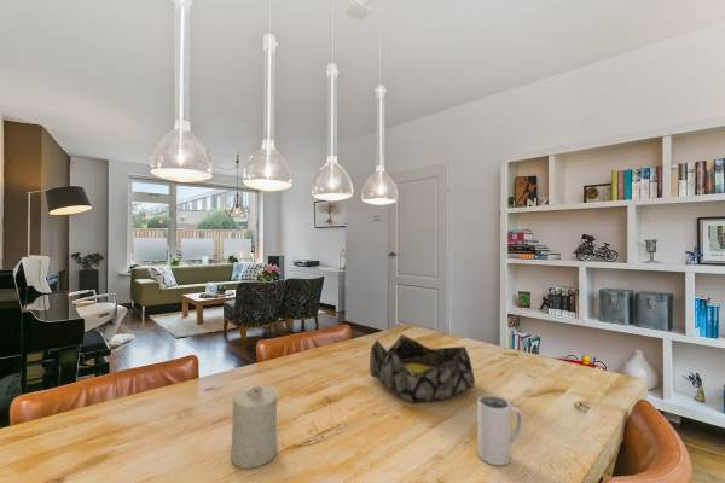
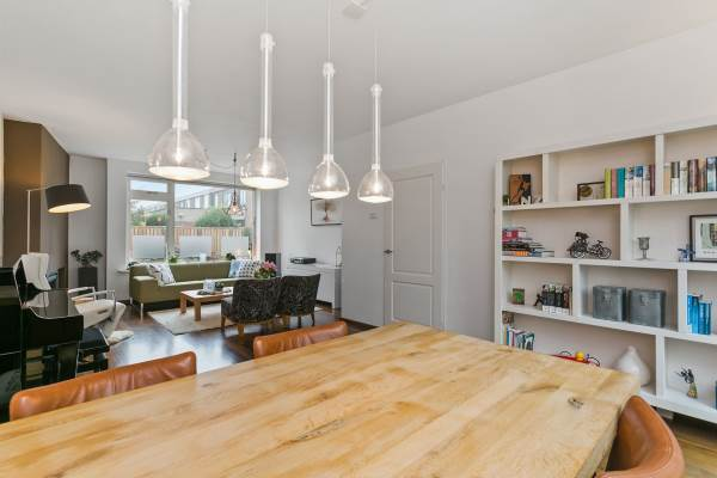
- candle [230,384,278,470]
- decorative bowl [369,333,476,405]
- mug [477,394,524,466]
